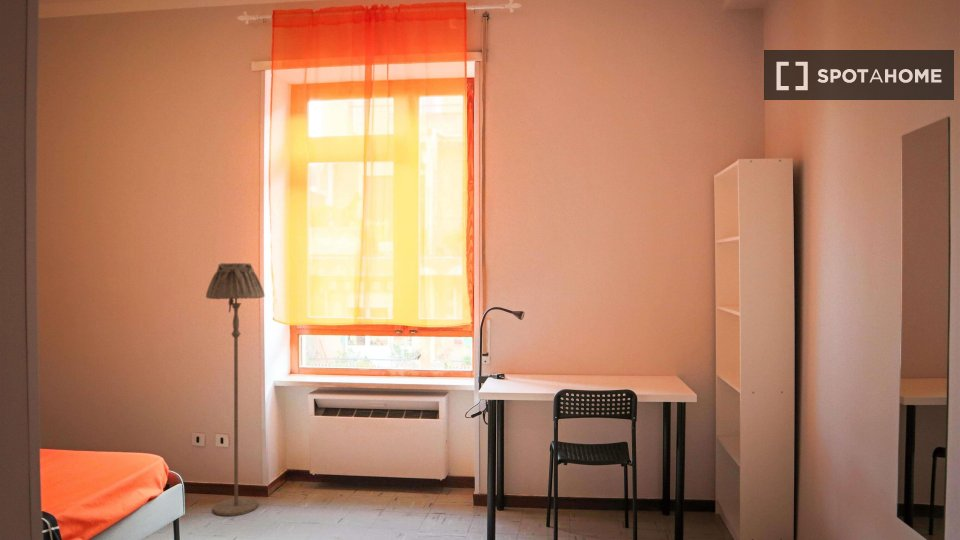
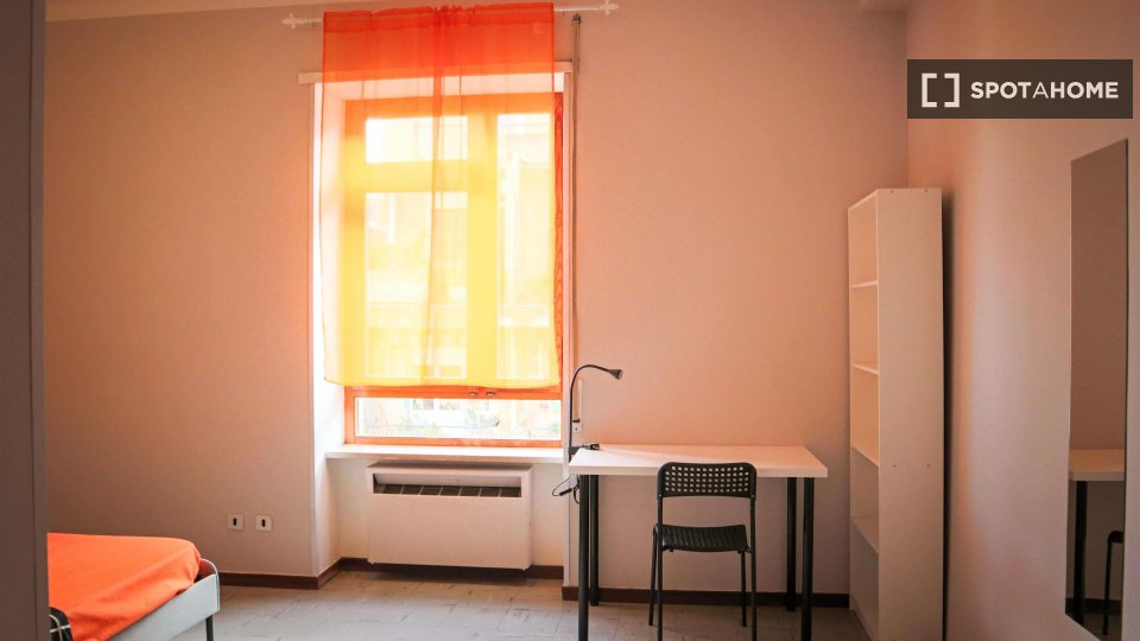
- floor lamp [205,262,266,517]
